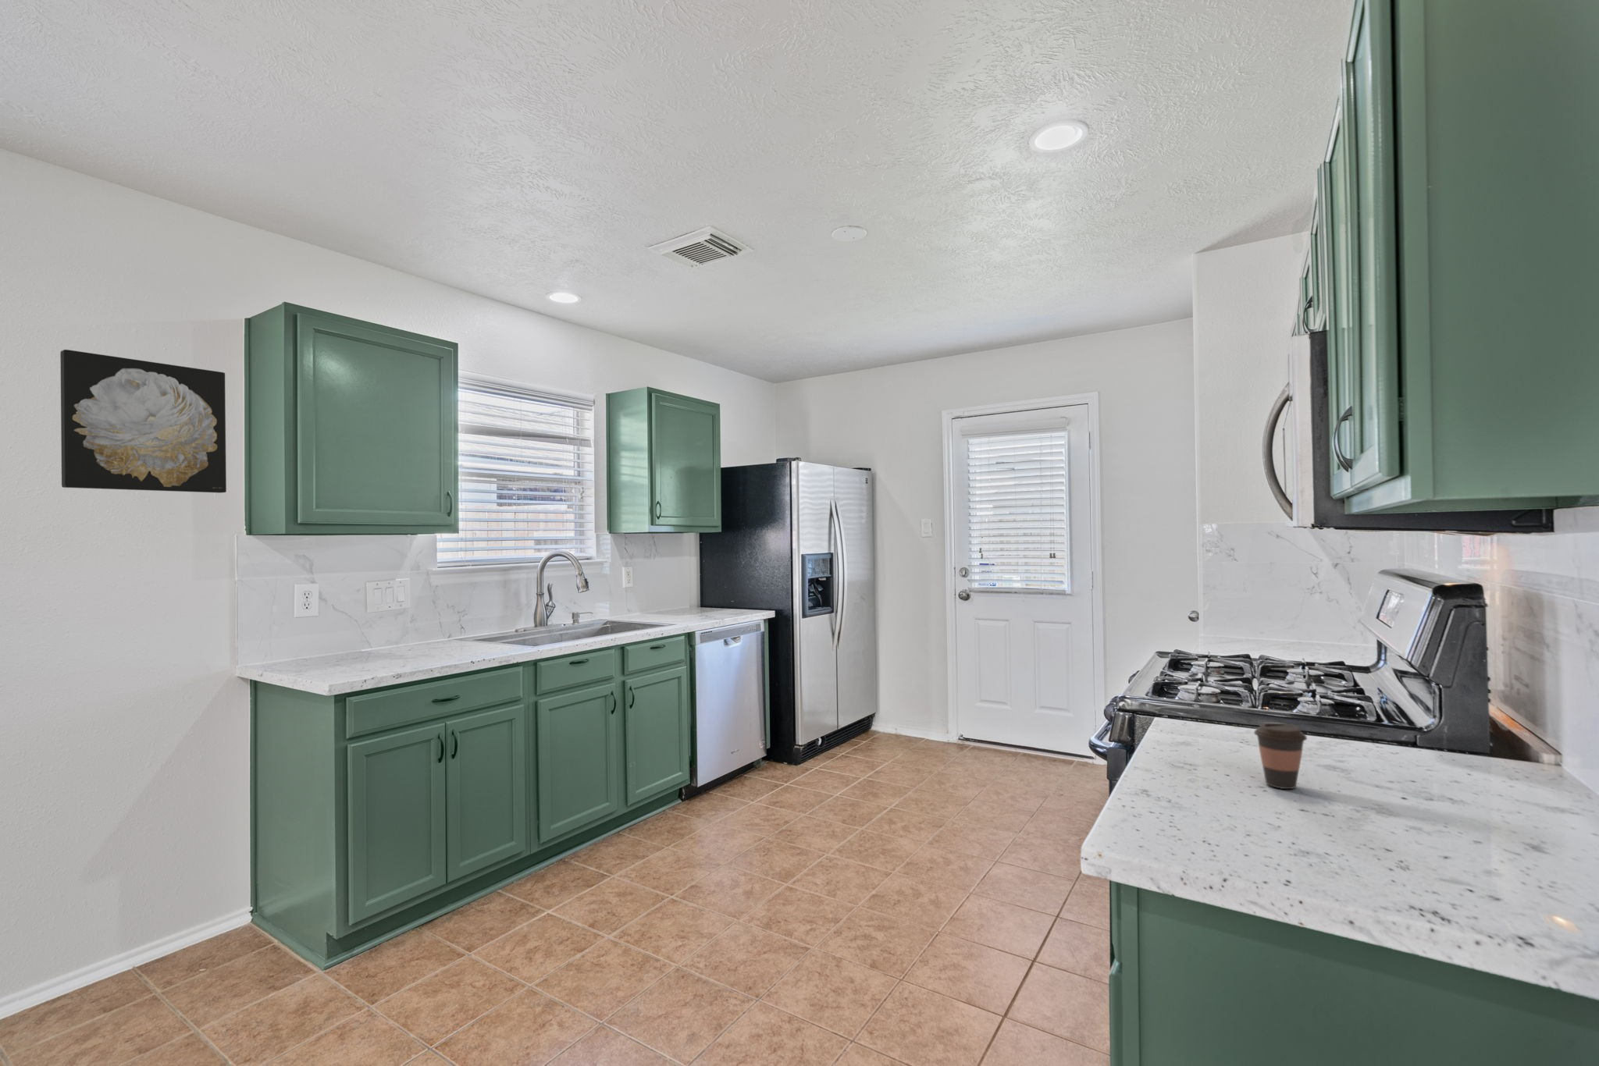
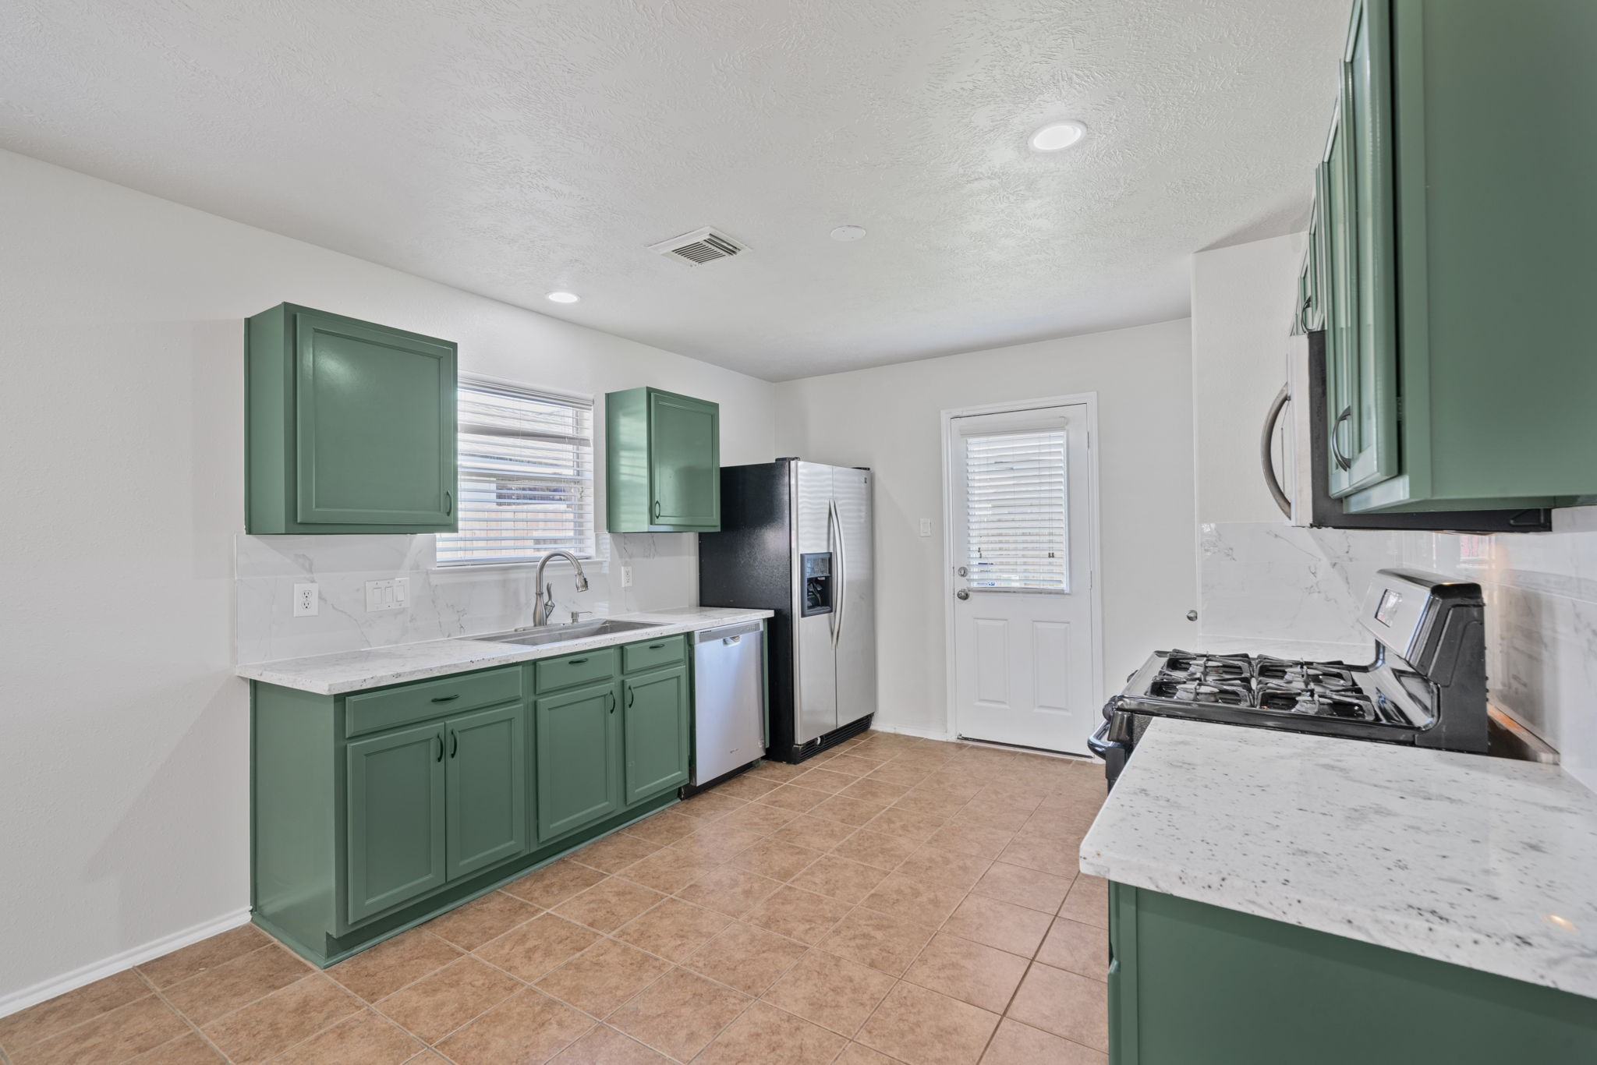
- wall art [59,349,227,494]
- coffee cup [1253,722,1308,790]
